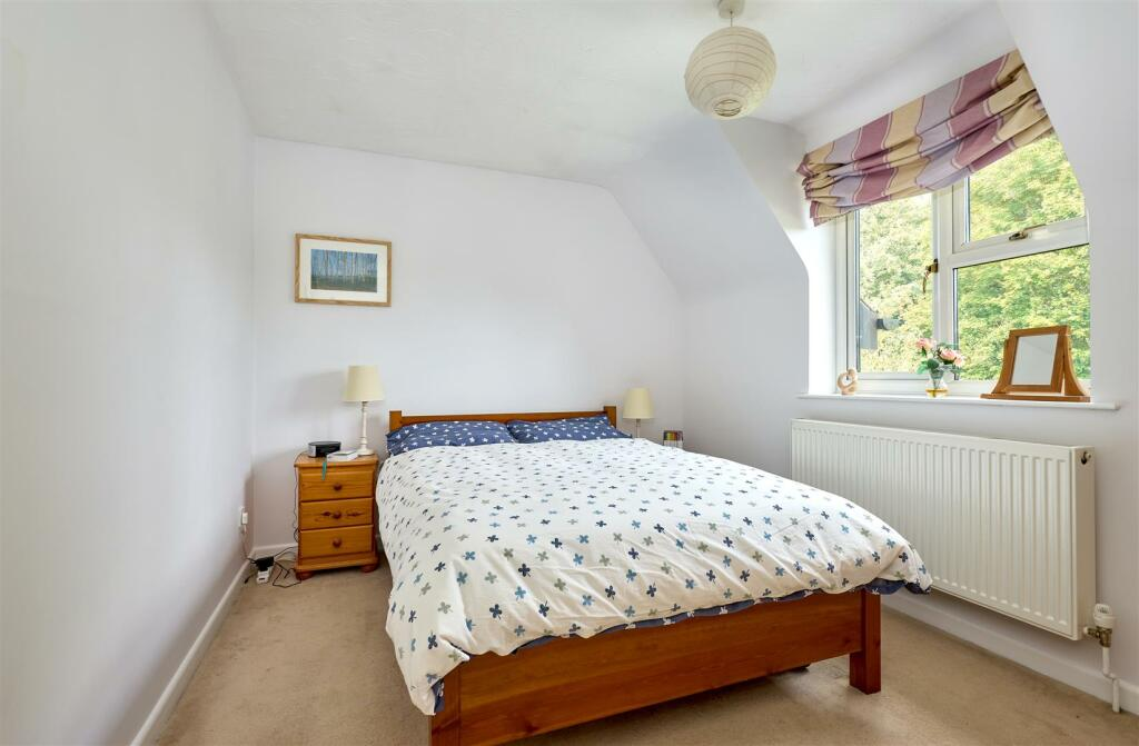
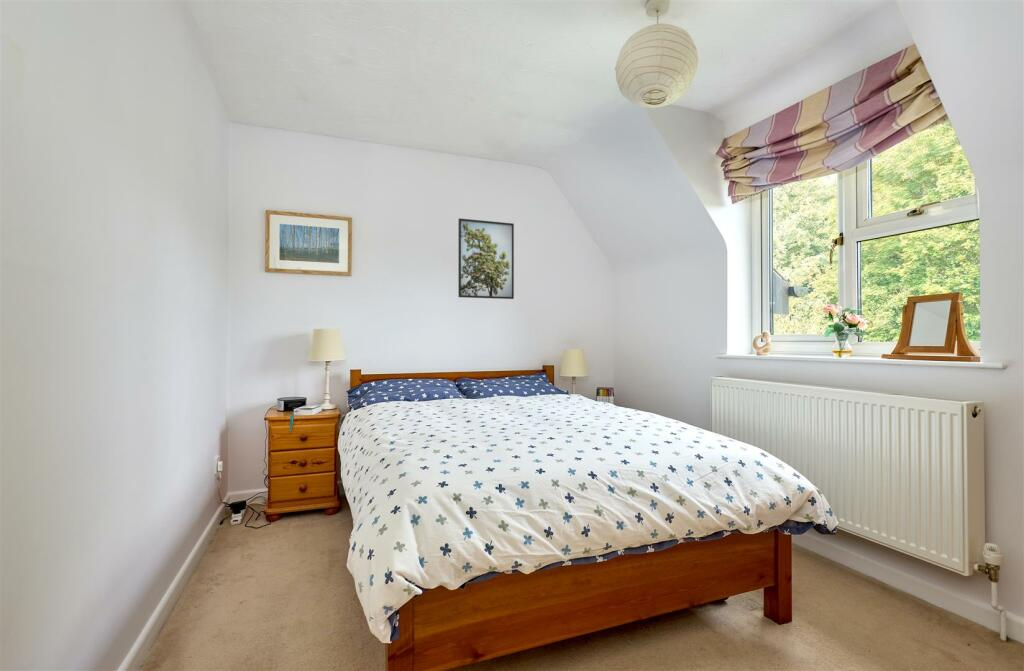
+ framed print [457,217,515,300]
